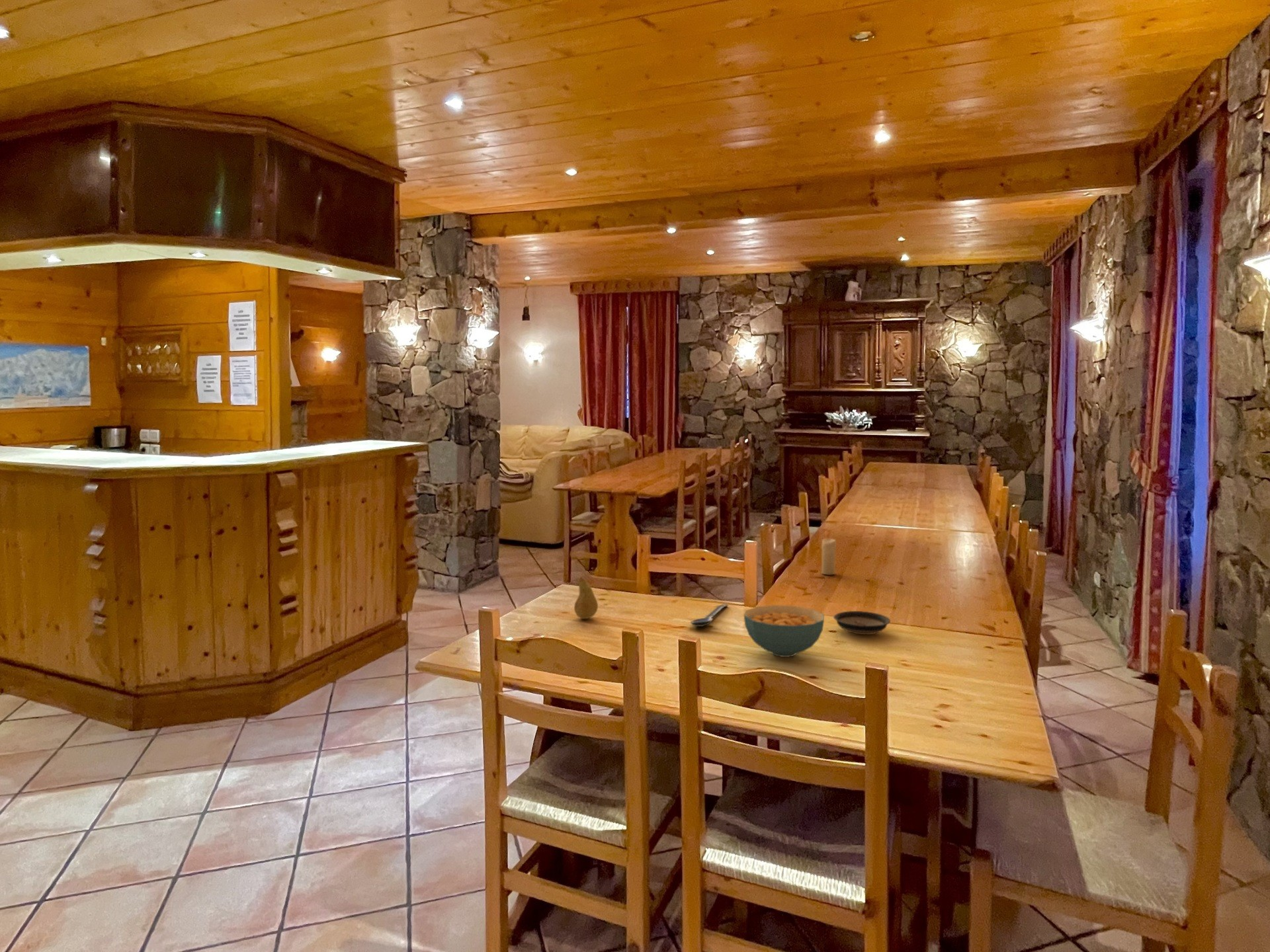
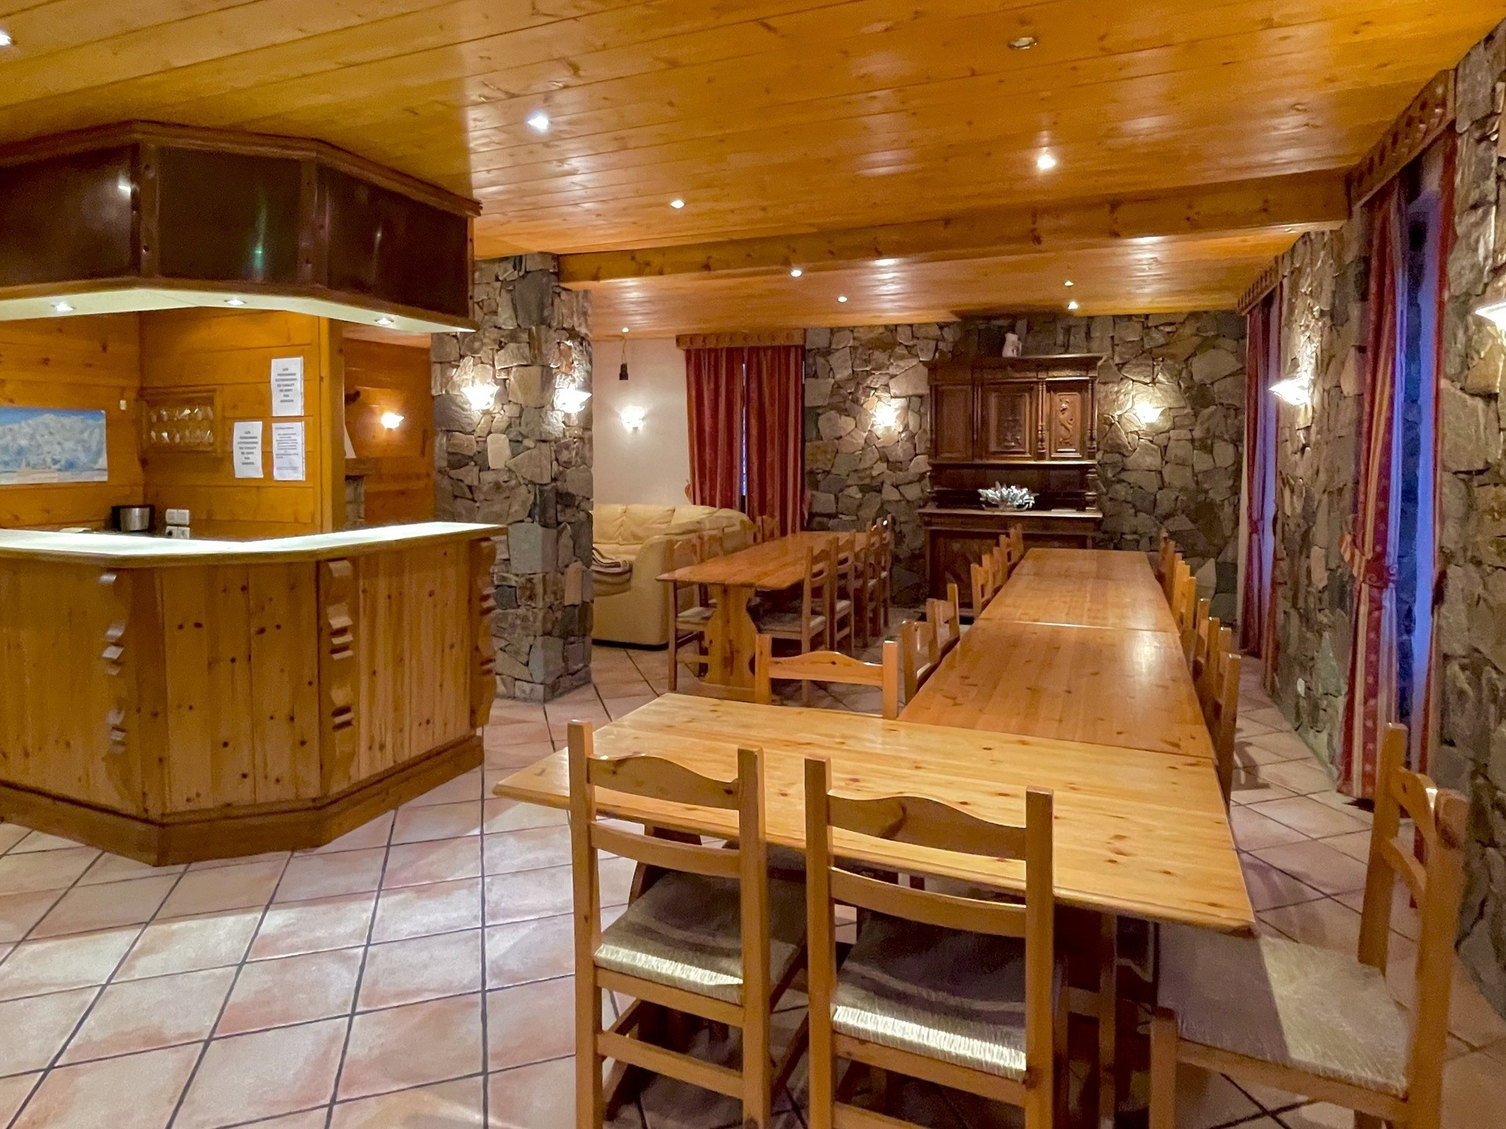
- fruit [573,576,599,619]
- spoon [689,604,729,627]
- candle [821,532,837,575]
- saucer [833,610,891,635]
- cereal bowl [743,604,825,658]
